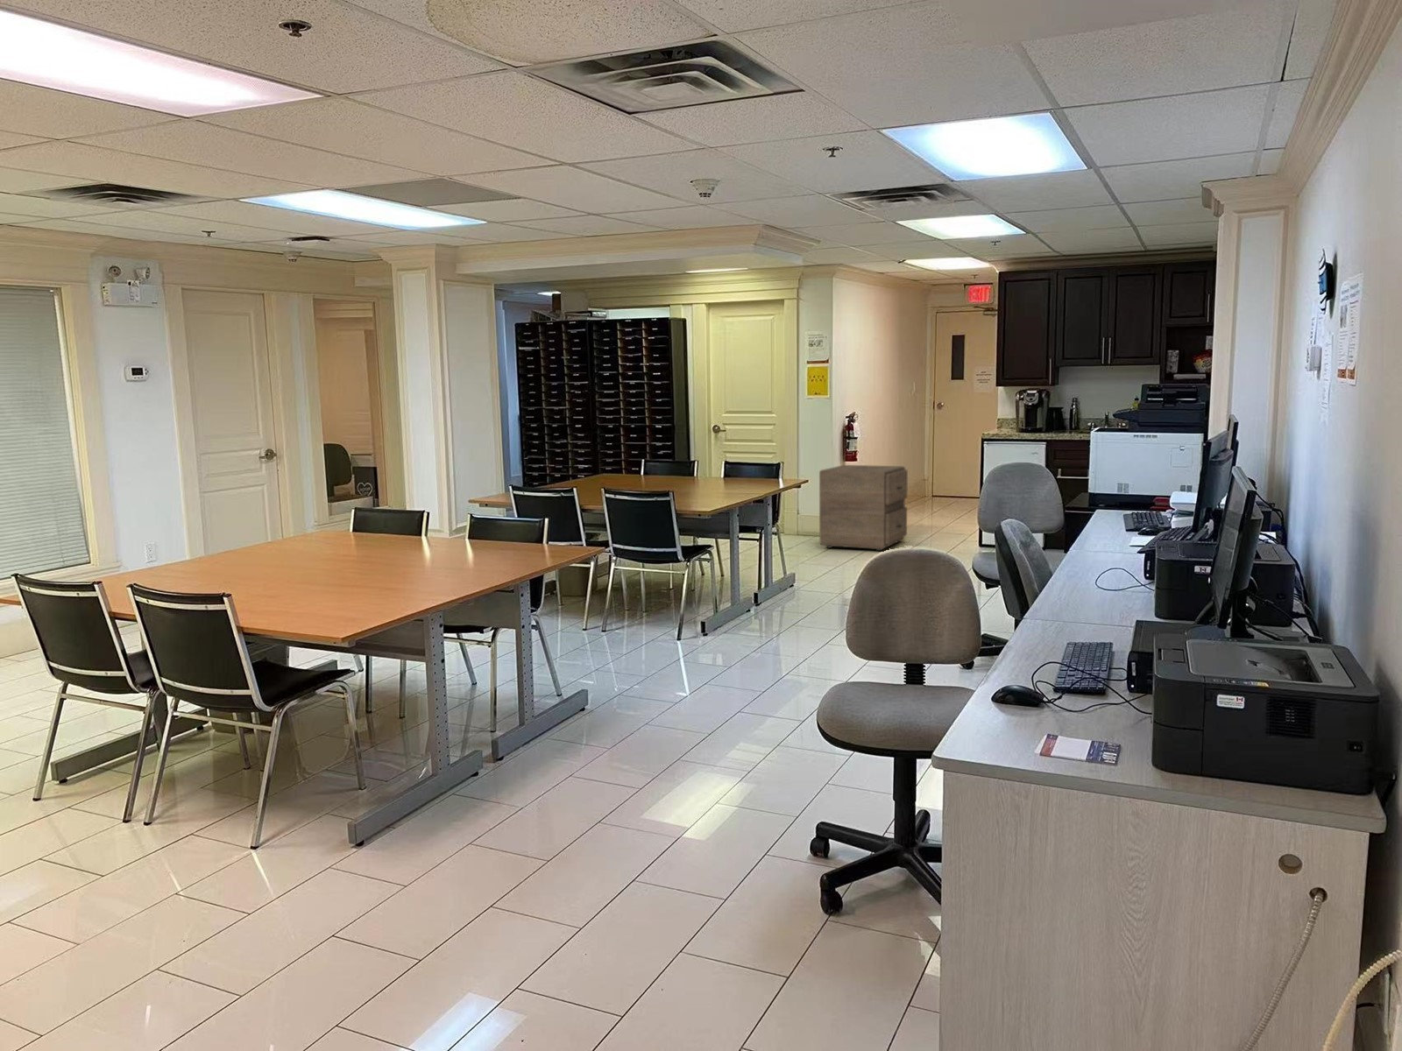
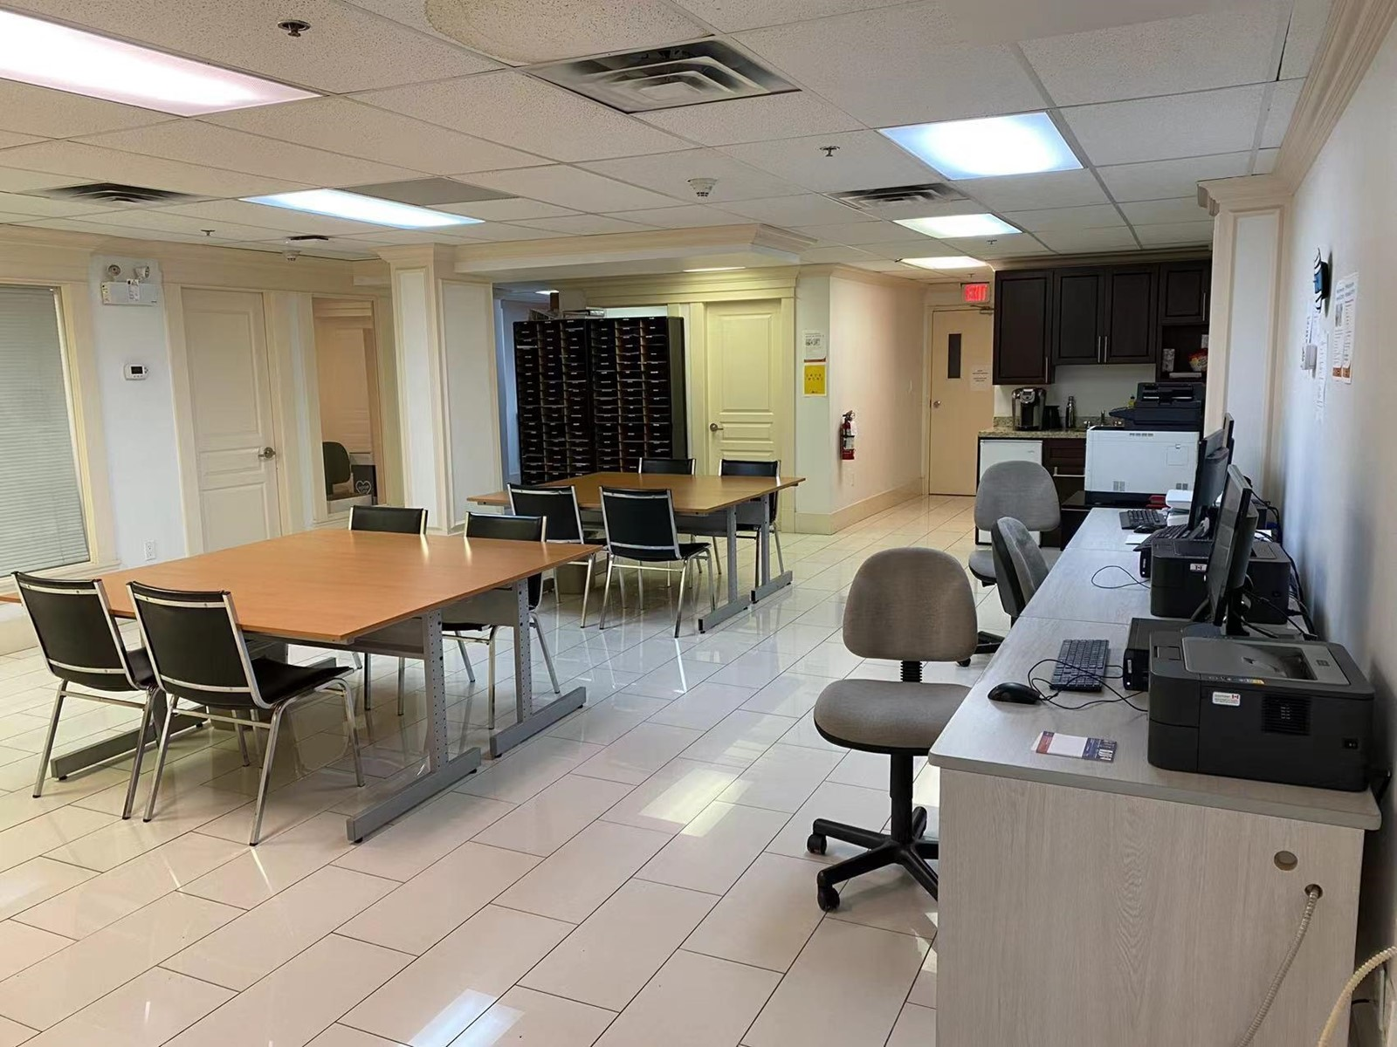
- filing cabinet [818,464,909,552]
